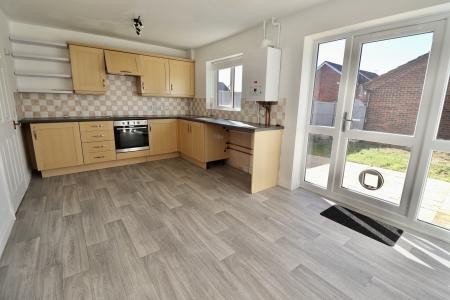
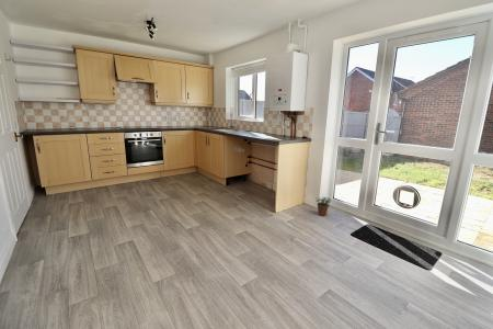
+ potted plant [313,195,333,217]
